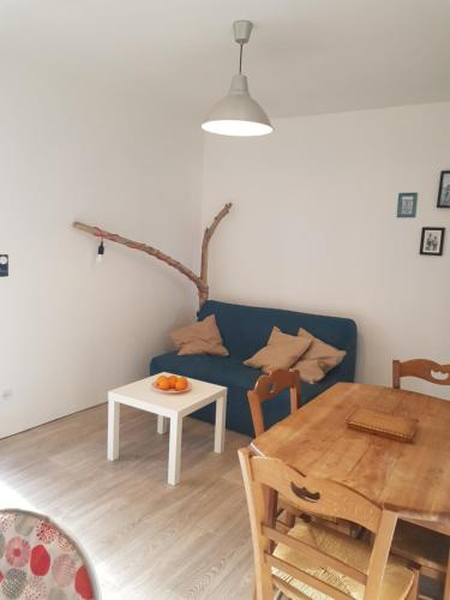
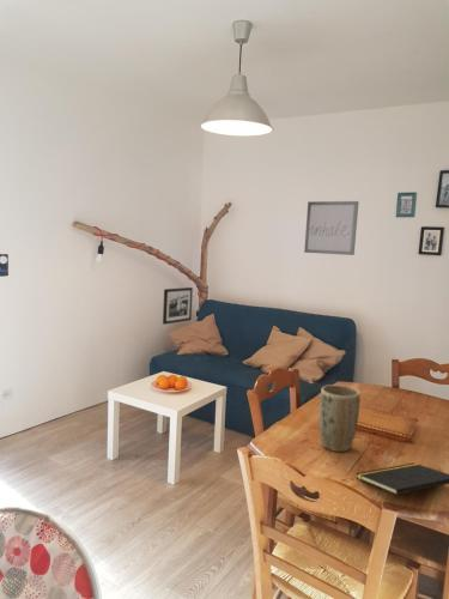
+ plant pot [317,383,362,453]
+ picture frame [162,286,194,326]
+ wall art [303,200,359,256]
+ notepad [356,461,449,496]
